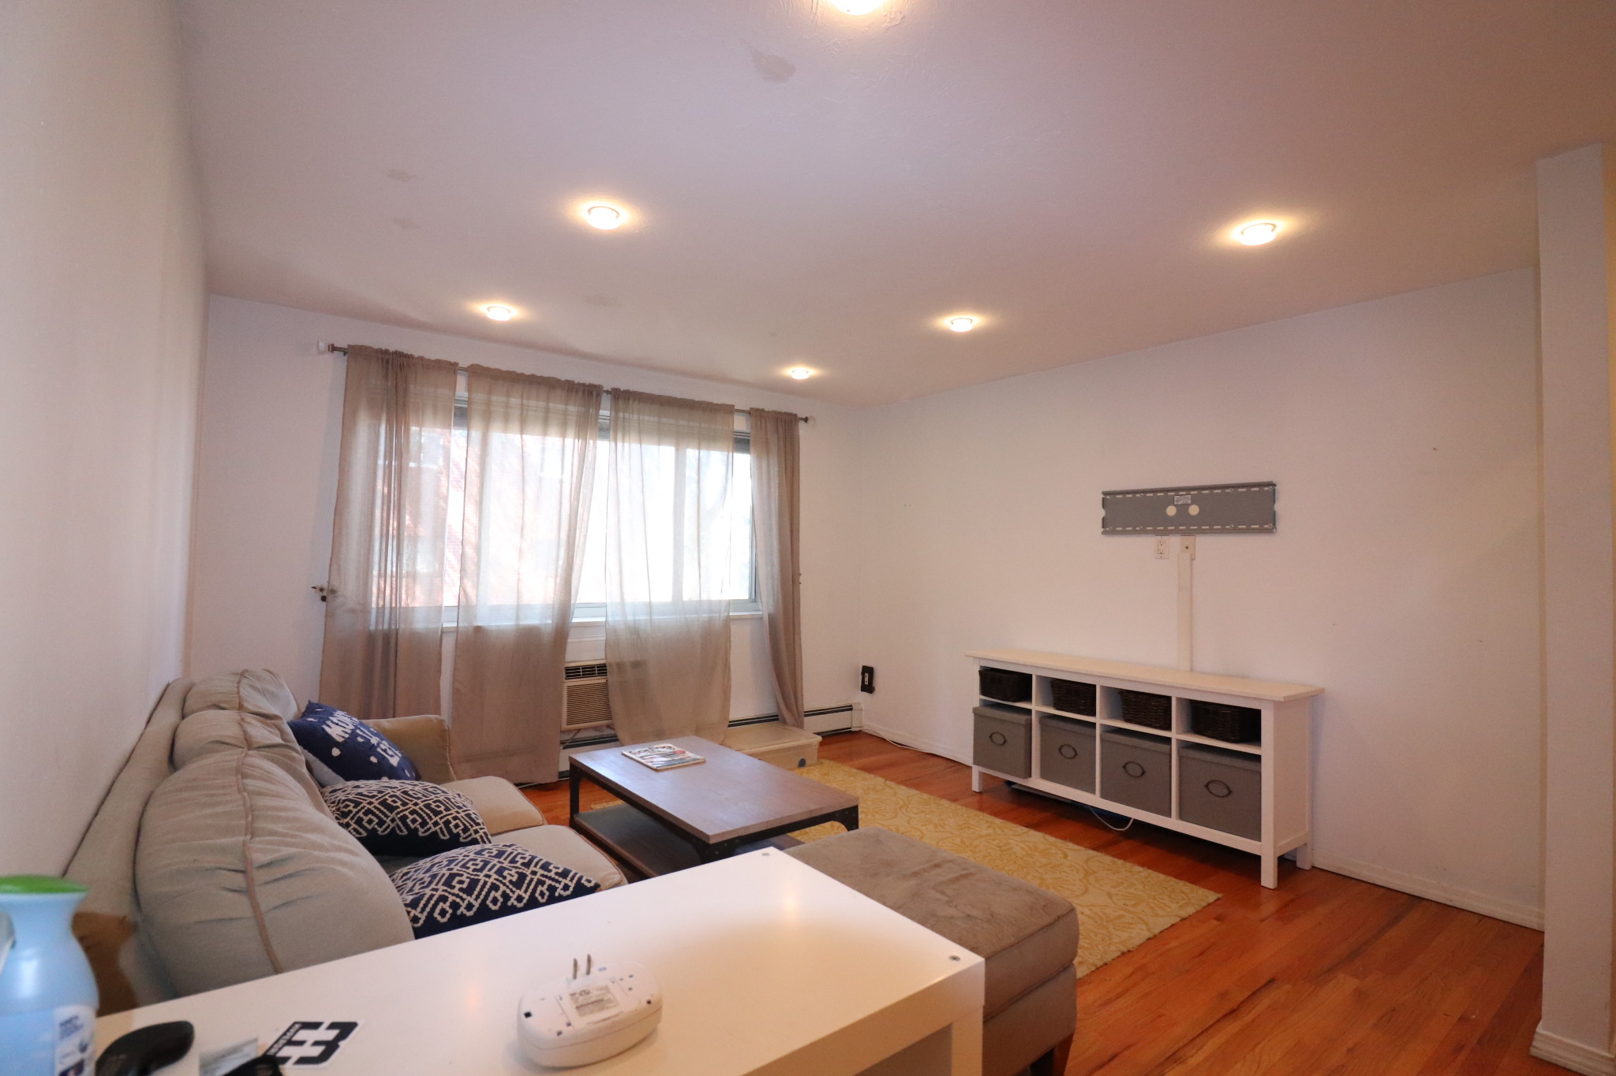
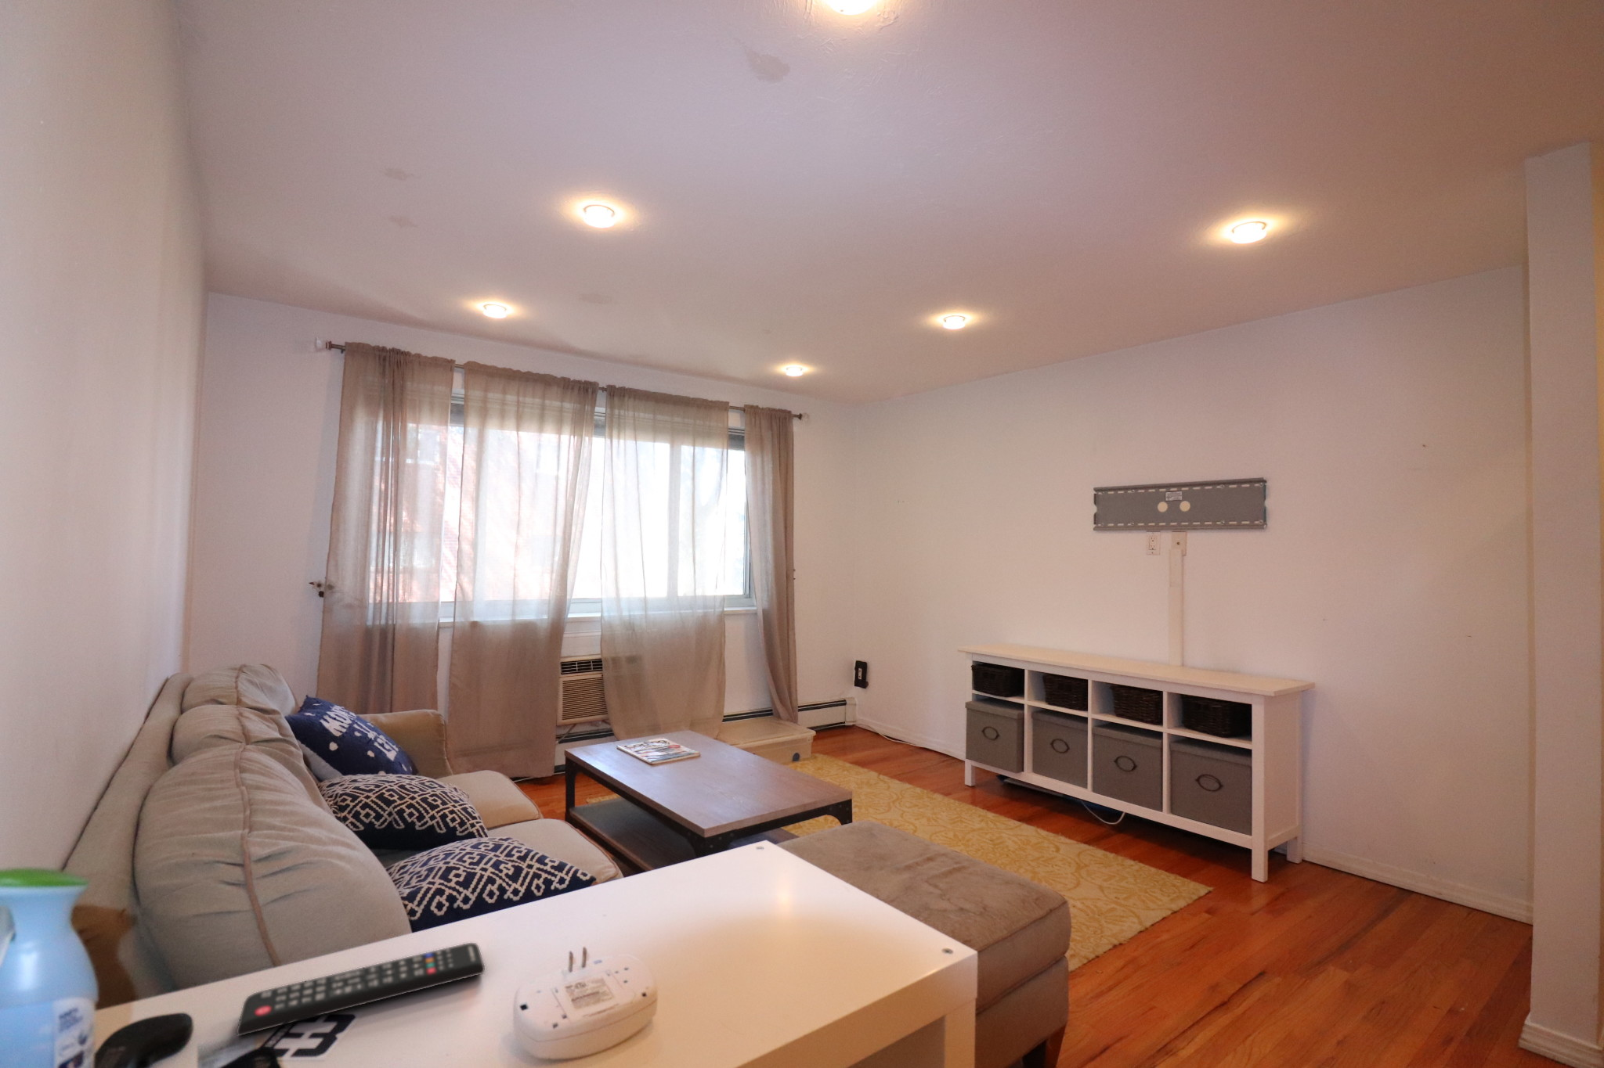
+ remote control [236,942,485,1037]
